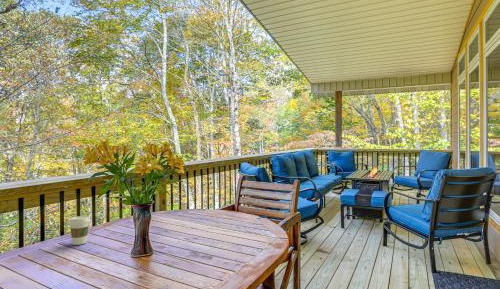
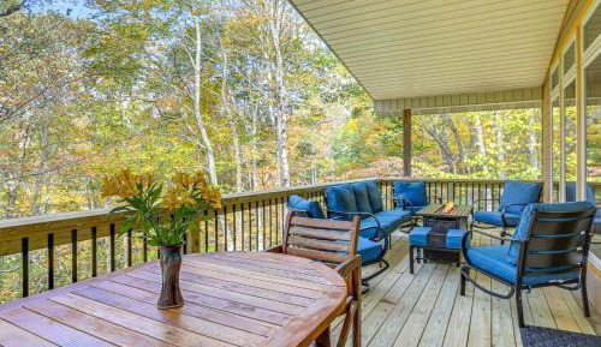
- coffee cup [68,215,91,246]
